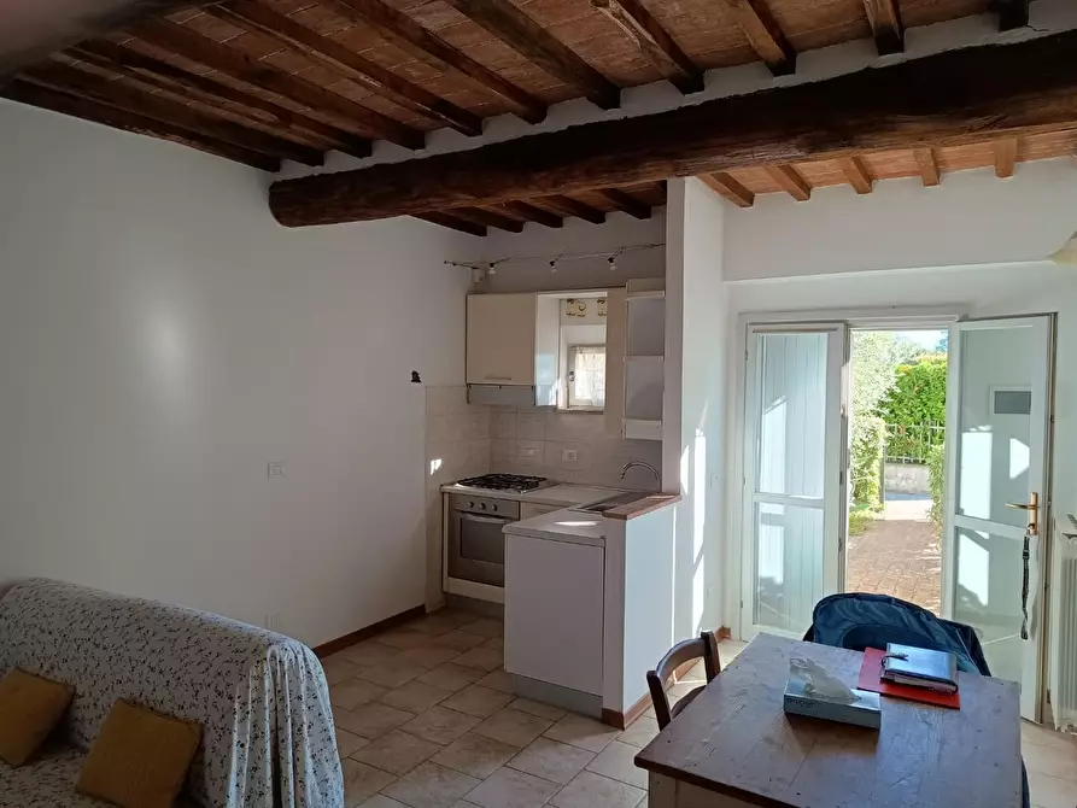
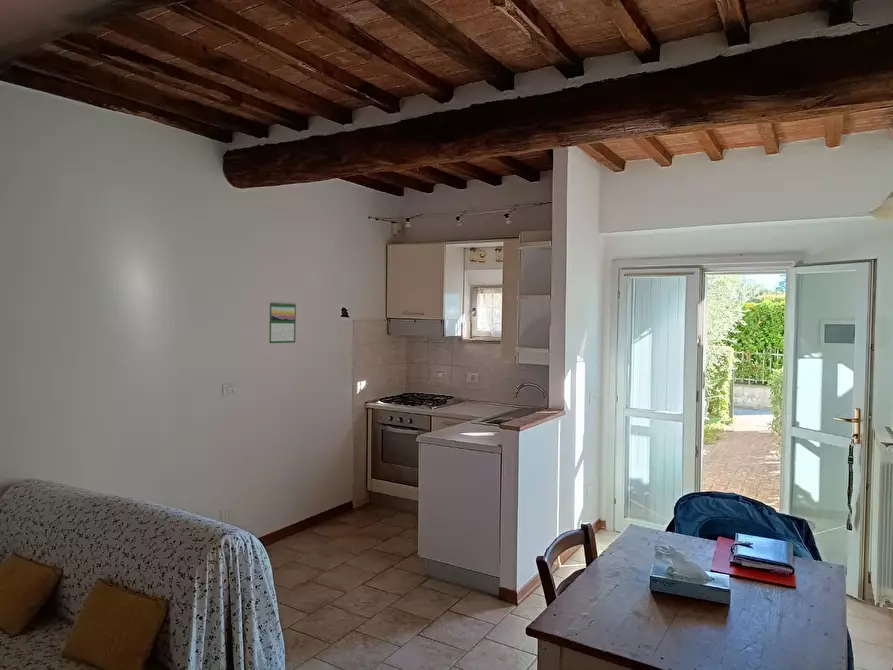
+ calendar [268,301,297,344]
